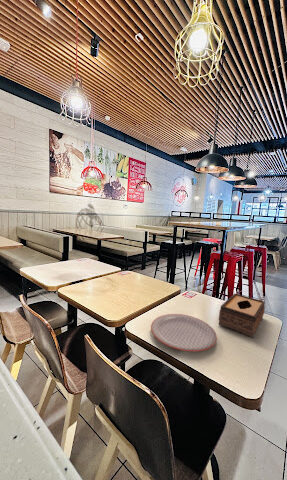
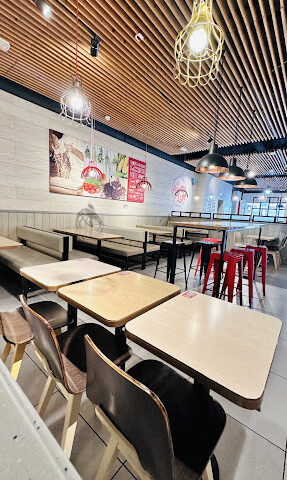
- tissue box [218,293,266,338]
- plate [150,313,218,353]
